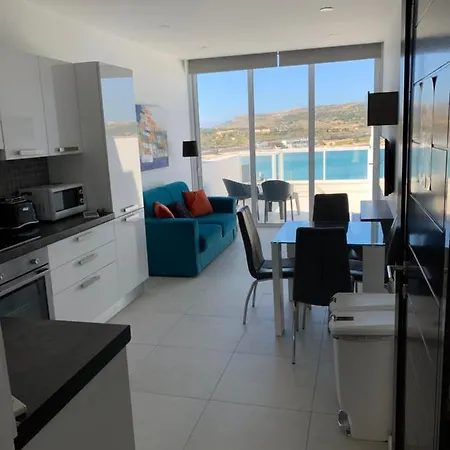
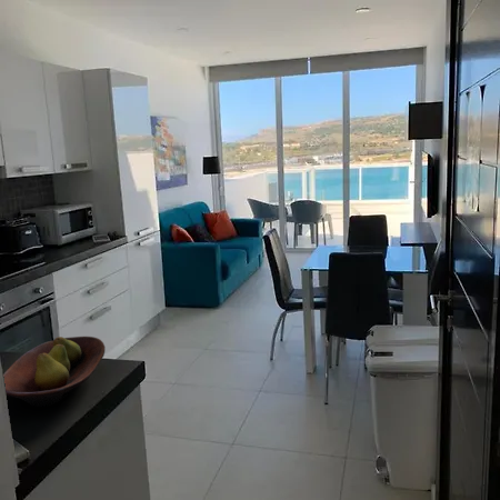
+ fruit bowl [2,336,107,408]
